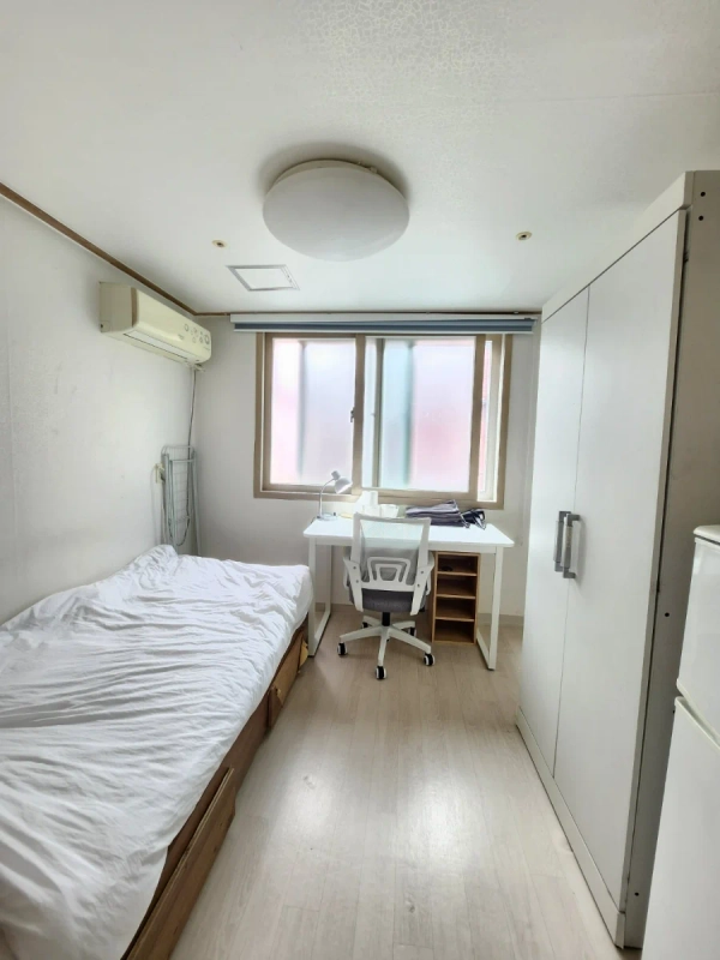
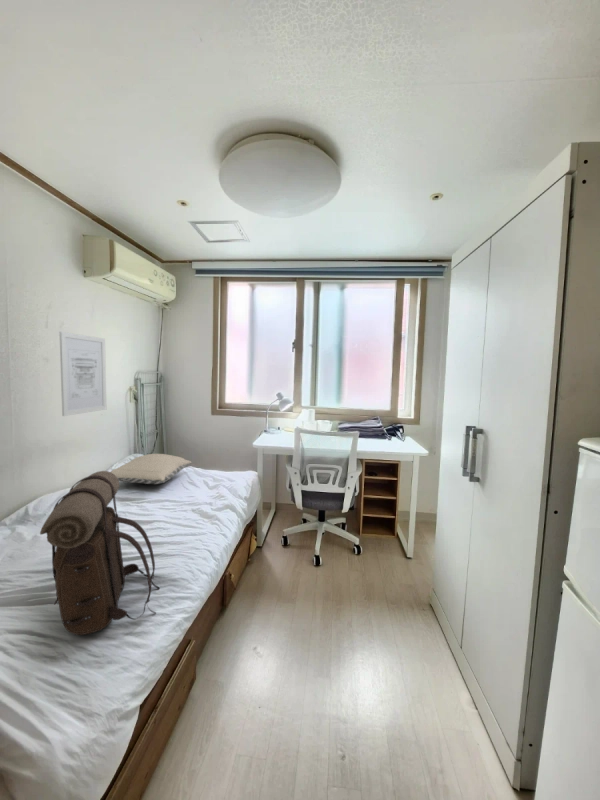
+ wall art [59,331,107,417]
+ backpack [39,470,161,636]
+ pillow [110,453,193,485]
